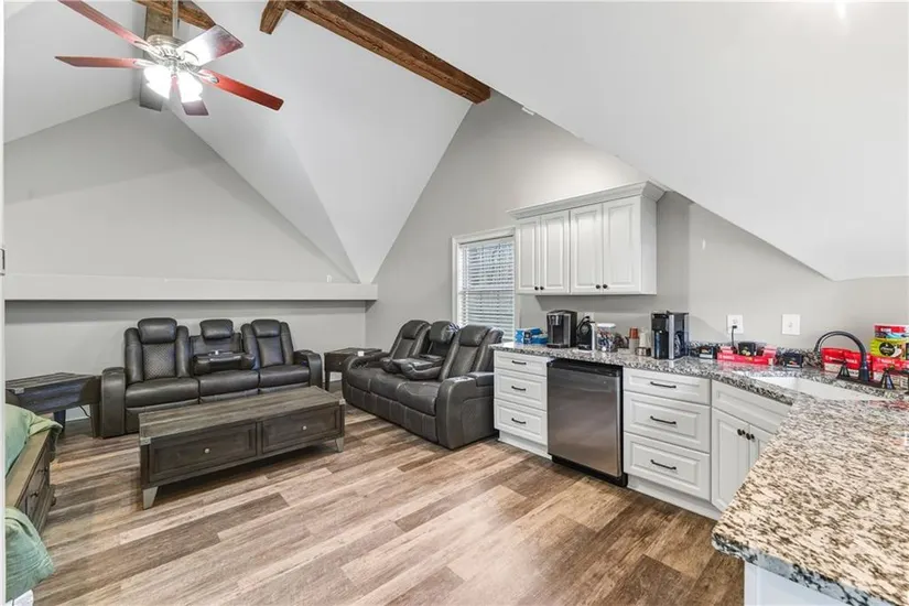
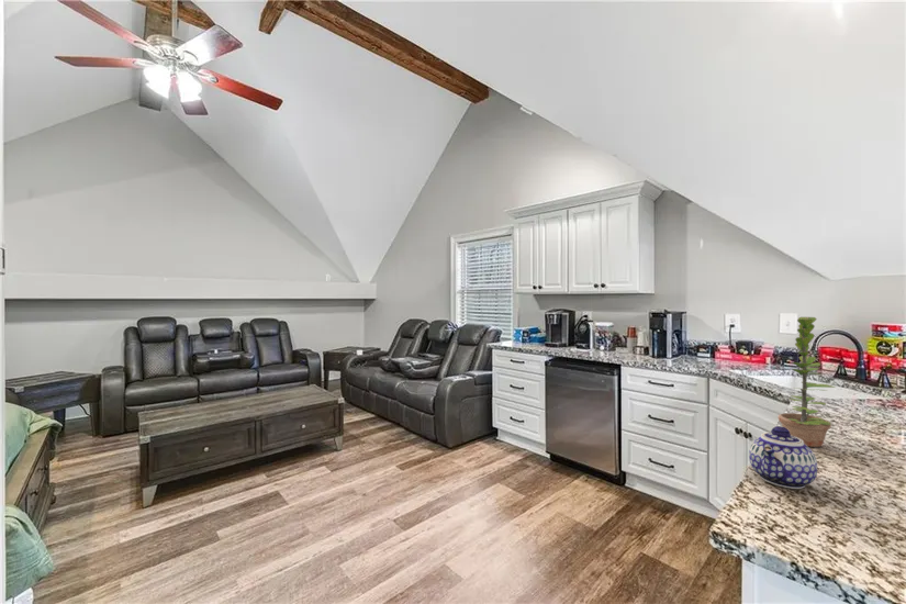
+ teapot [748,425,818,490]
+ plant [778,316,837,448]
